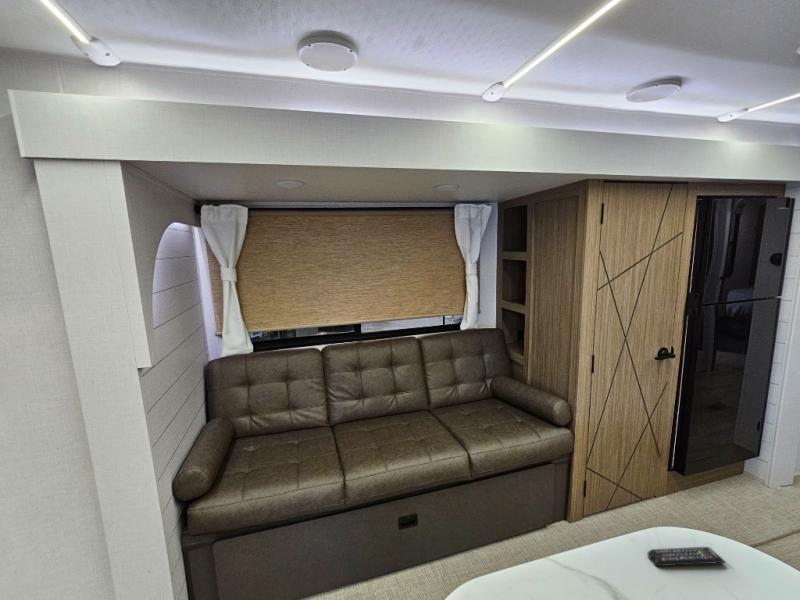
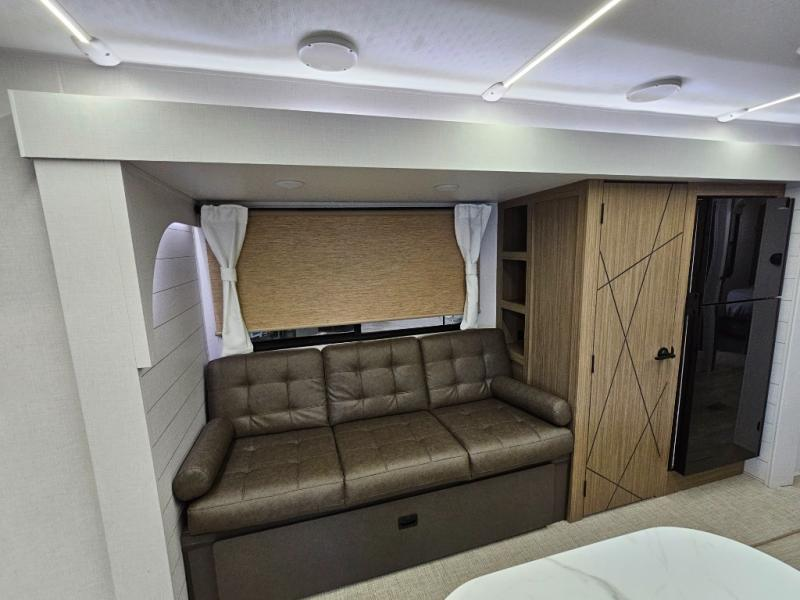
- remote control [647,546,726,567]
